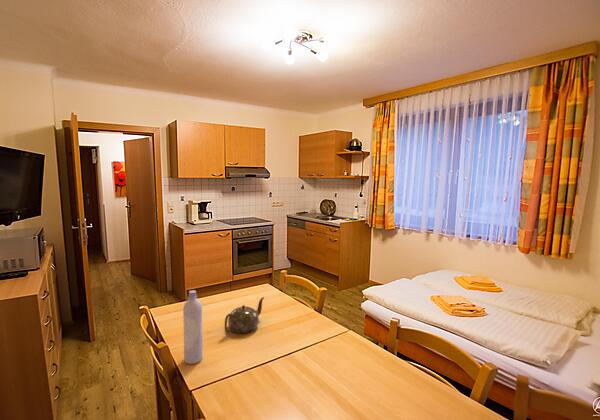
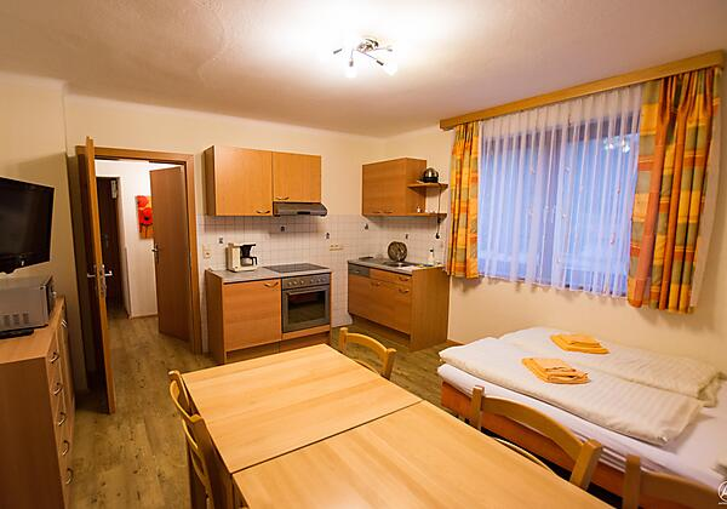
- teapot [224,296,265,334]
- bottle [182,289,204,365]
